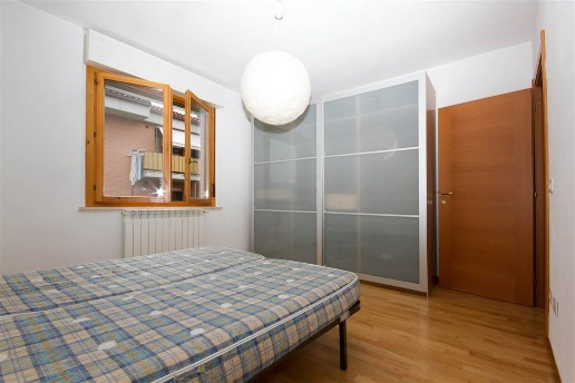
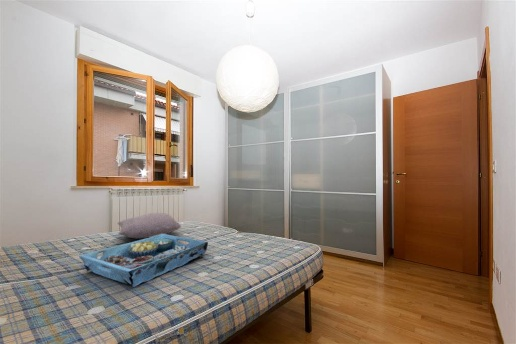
+ serving tray [78,234,209,288]
+ pillow [117,212,182,239]
